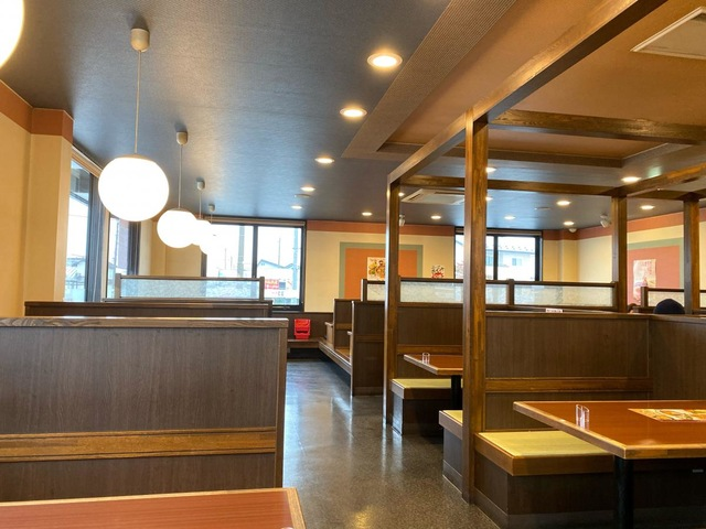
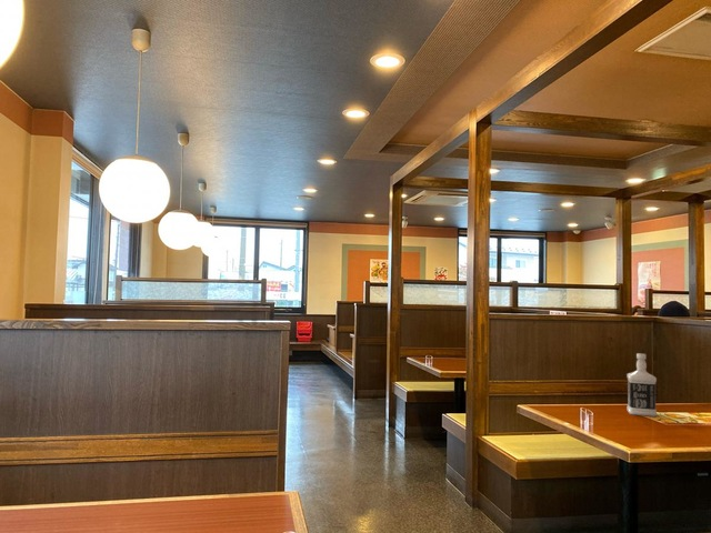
+ bottle [625,352,658,418]
